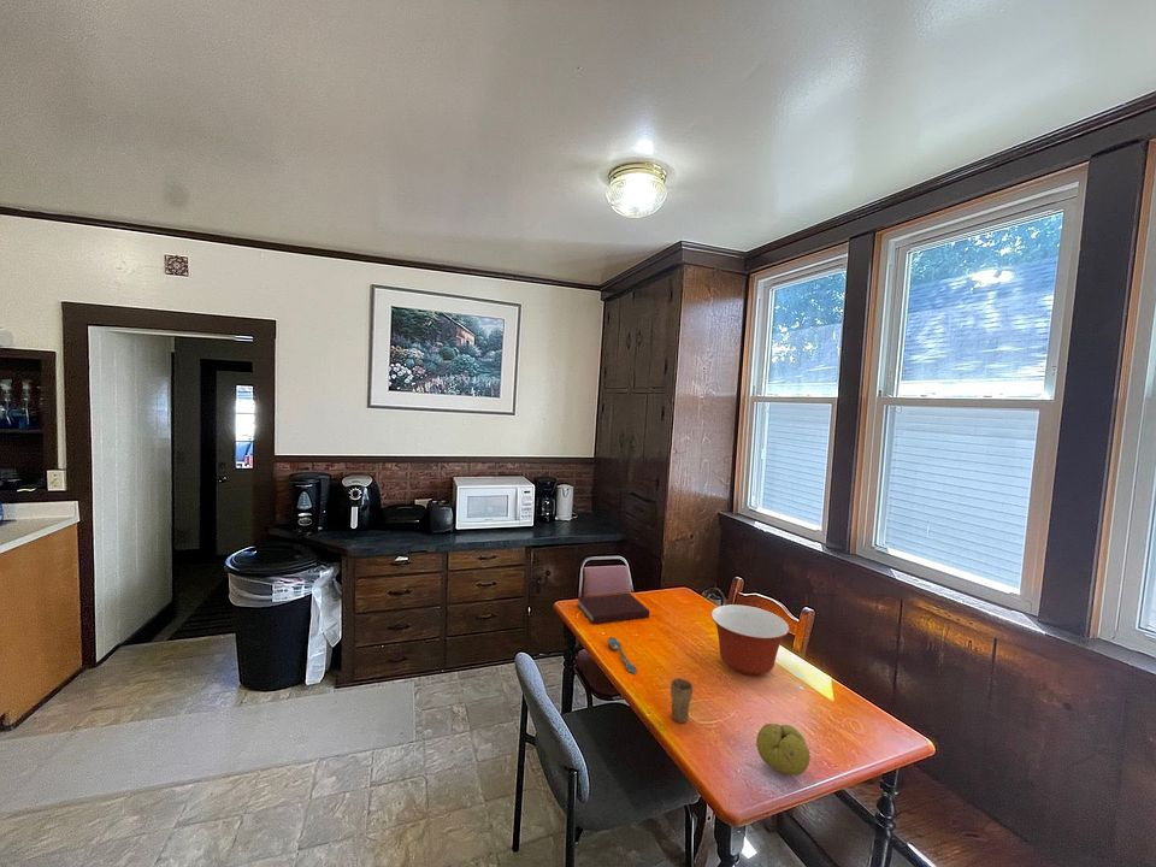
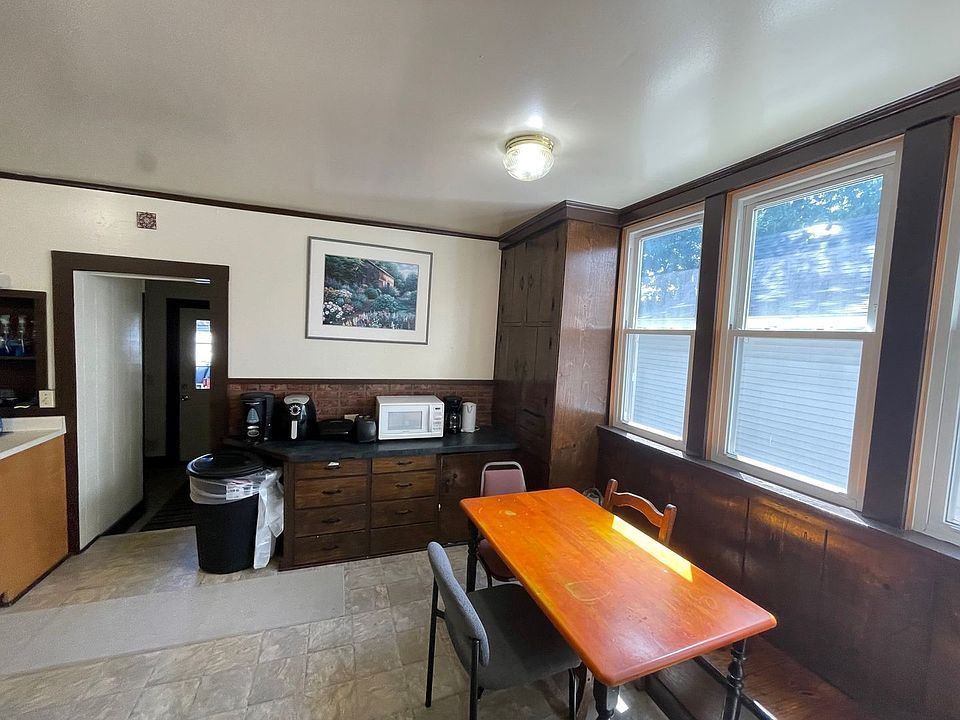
- notebook [576,591,650,625]
- mixing bowl [709,603,790,677]
- spoon [607,636,638,676]
- cup [670,677,694,724]
- fruit [755,722,812,777]
